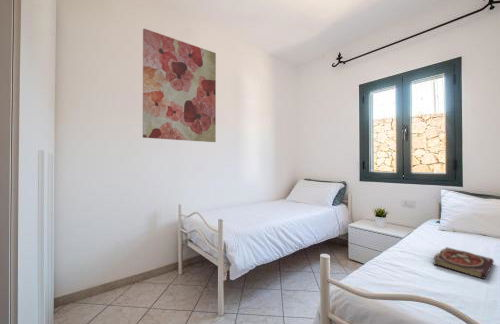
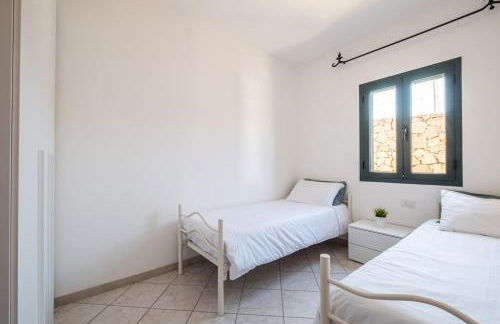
- book [432,246,495,280]
- wall art [142,28,217,143]
